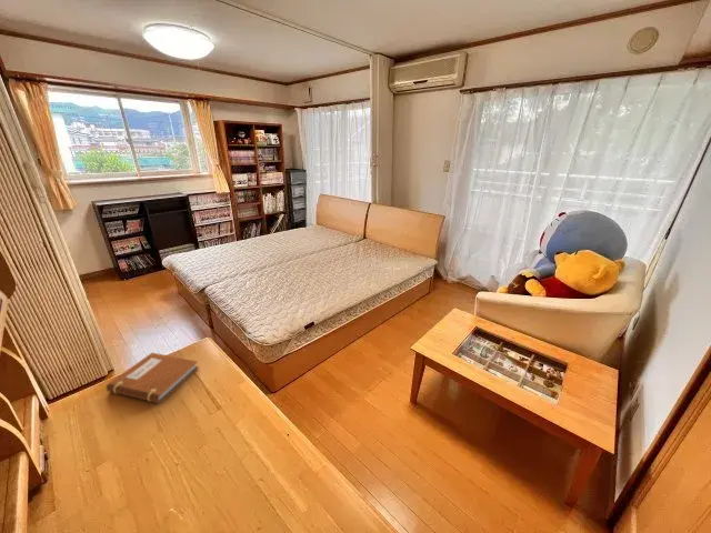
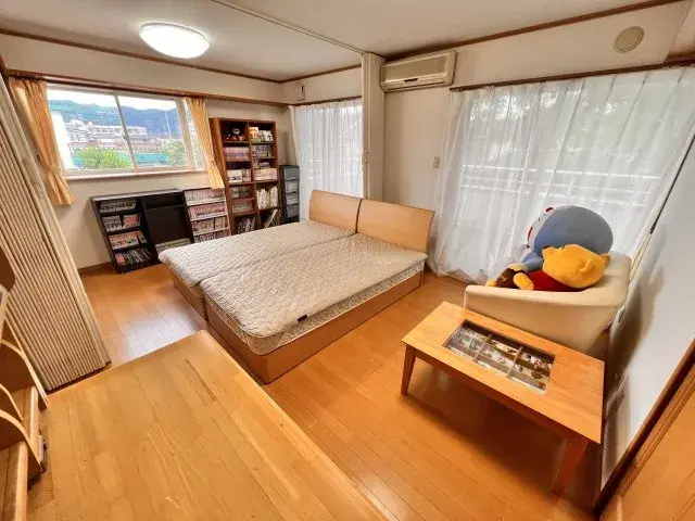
- notebook [106,352,200,404]
